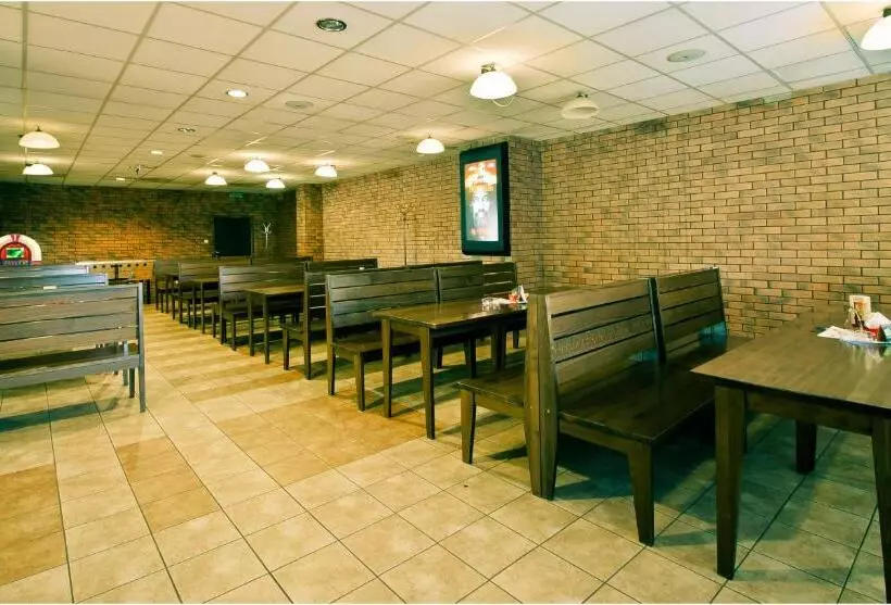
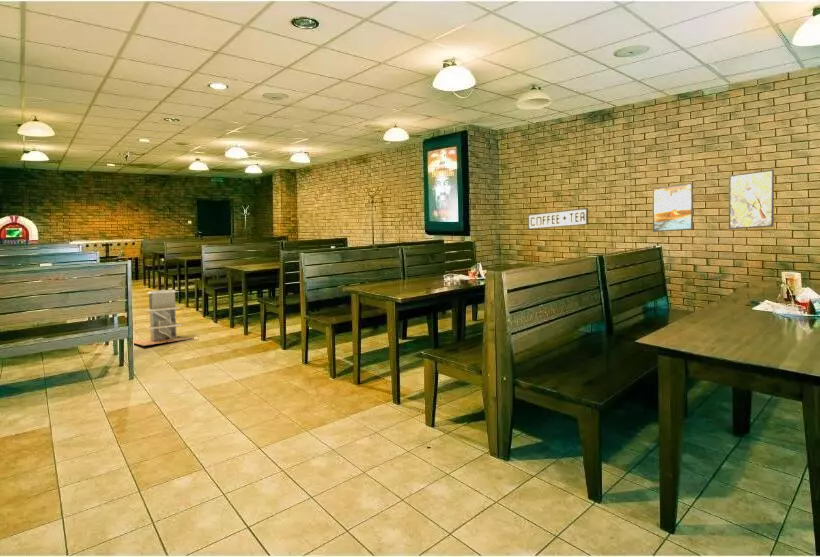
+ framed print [728,169,775,230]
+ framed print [652,182,694,233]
+ staircase [133,289,193,347]
+ sign [527,207,589,230]
